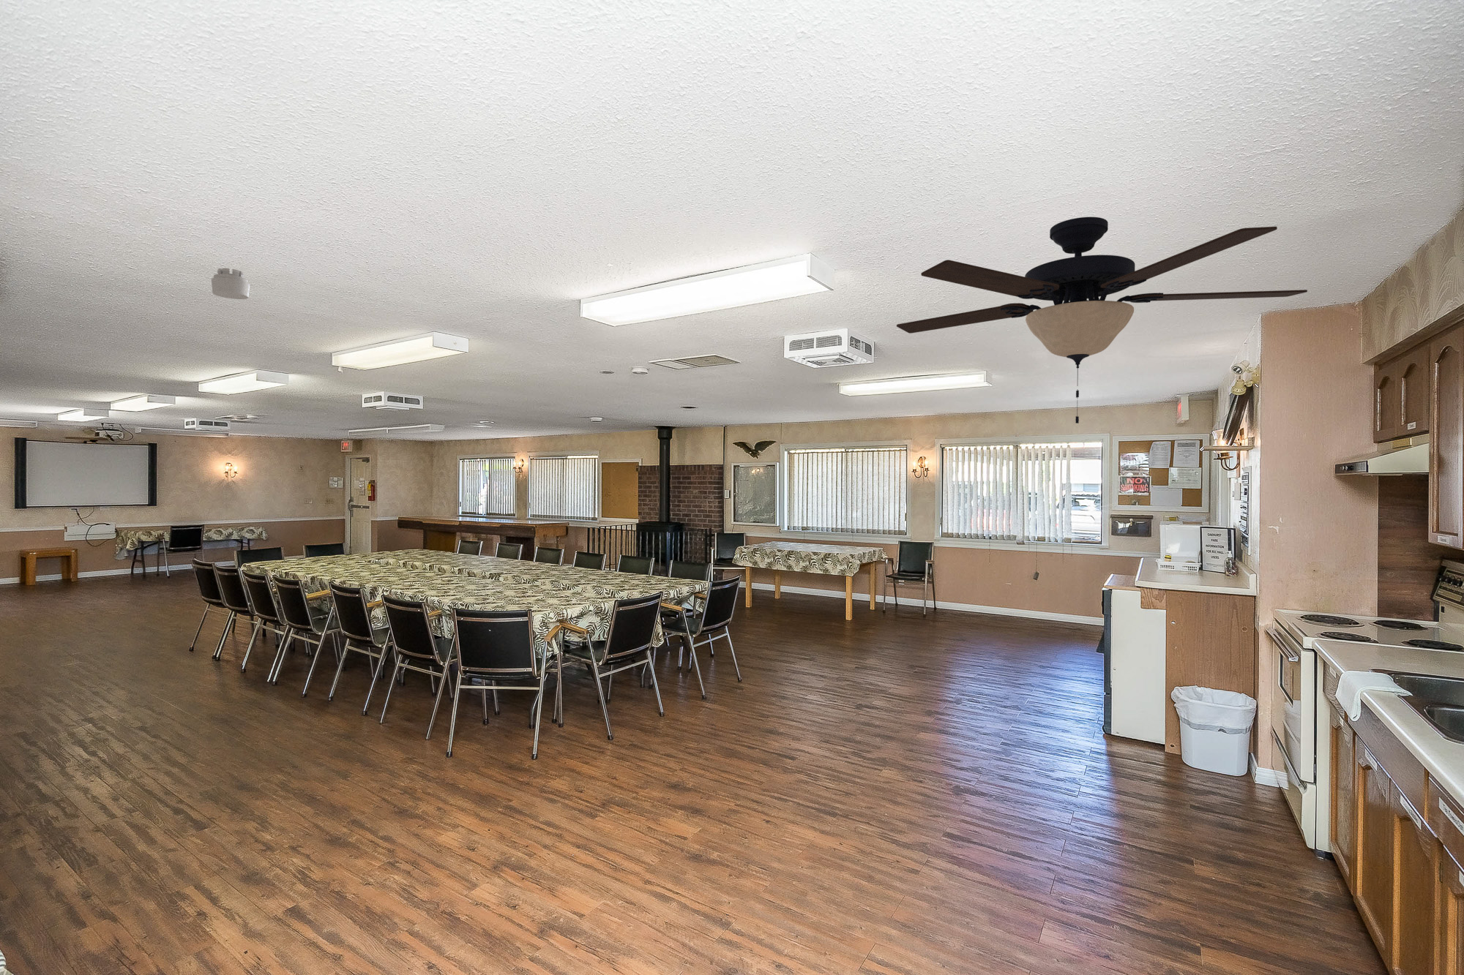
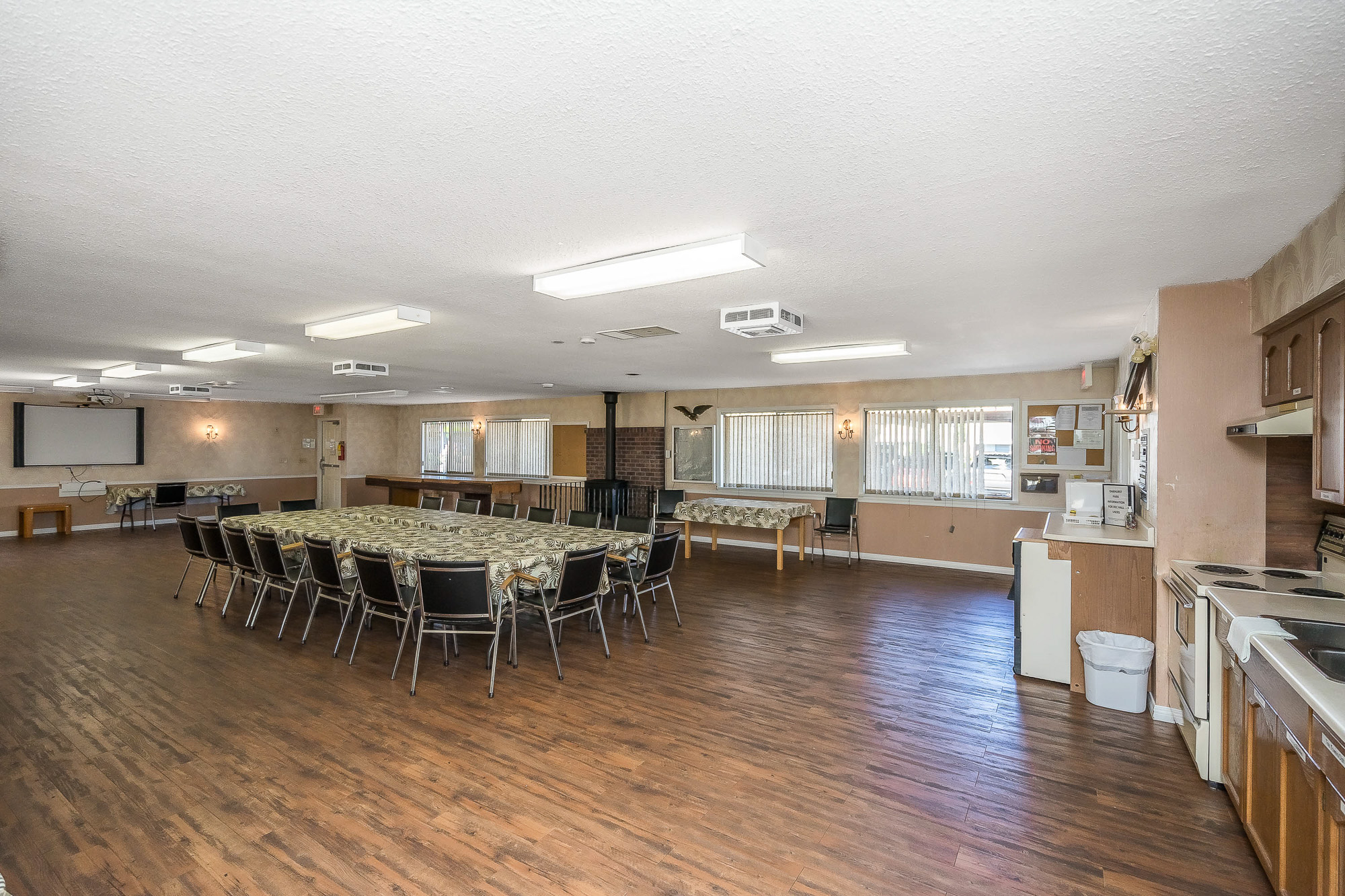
- smoke detector [211,267,250,300]
- ceiling fan [896,217,1308,424]
